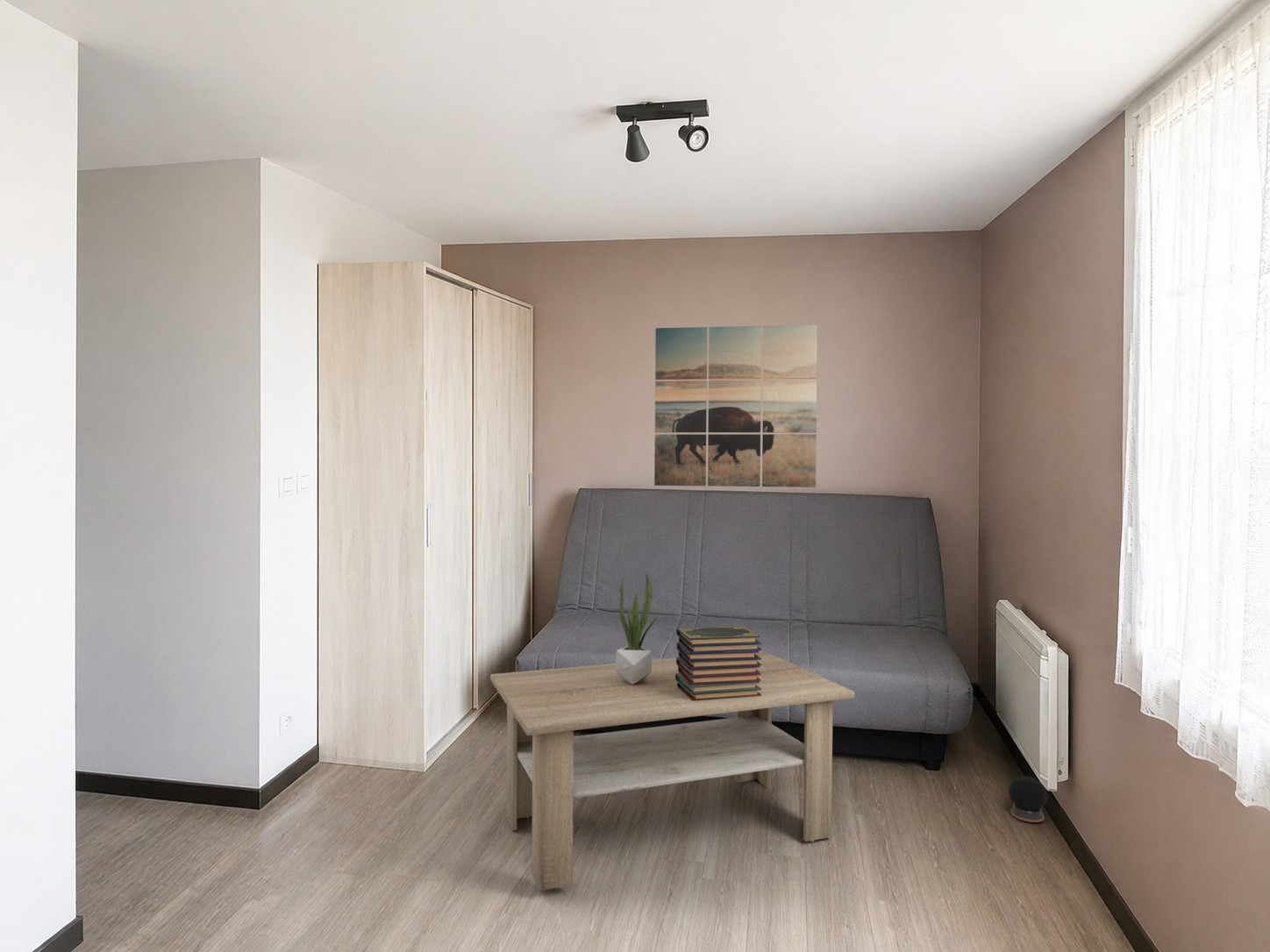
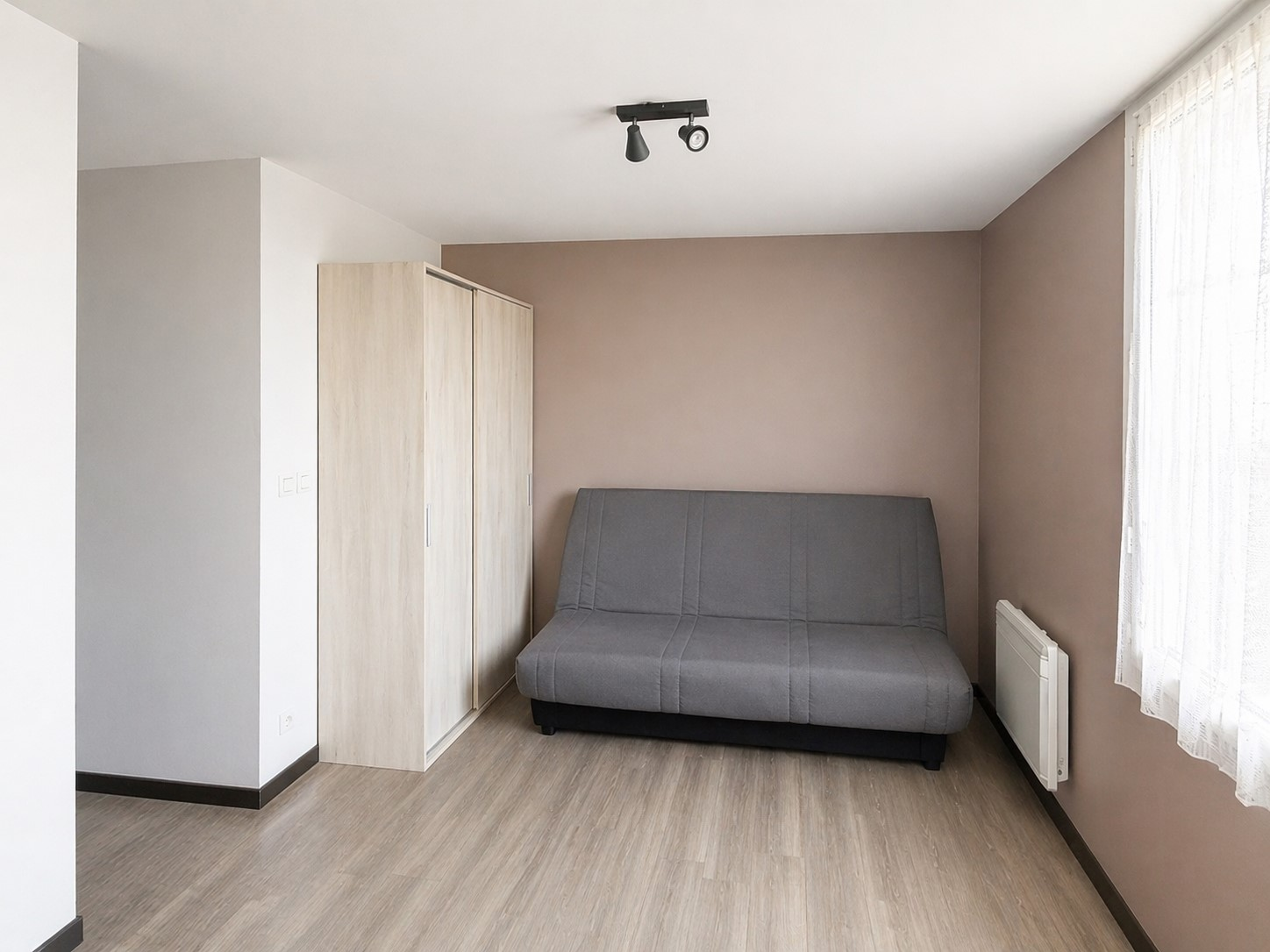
- potted plant [615,573,660,685]
- wall art [653,323,818,488]
- coffee table [489,650,855,892]
- book stack [675,625,762,701]
- speaker [1008,775,1048,823]
